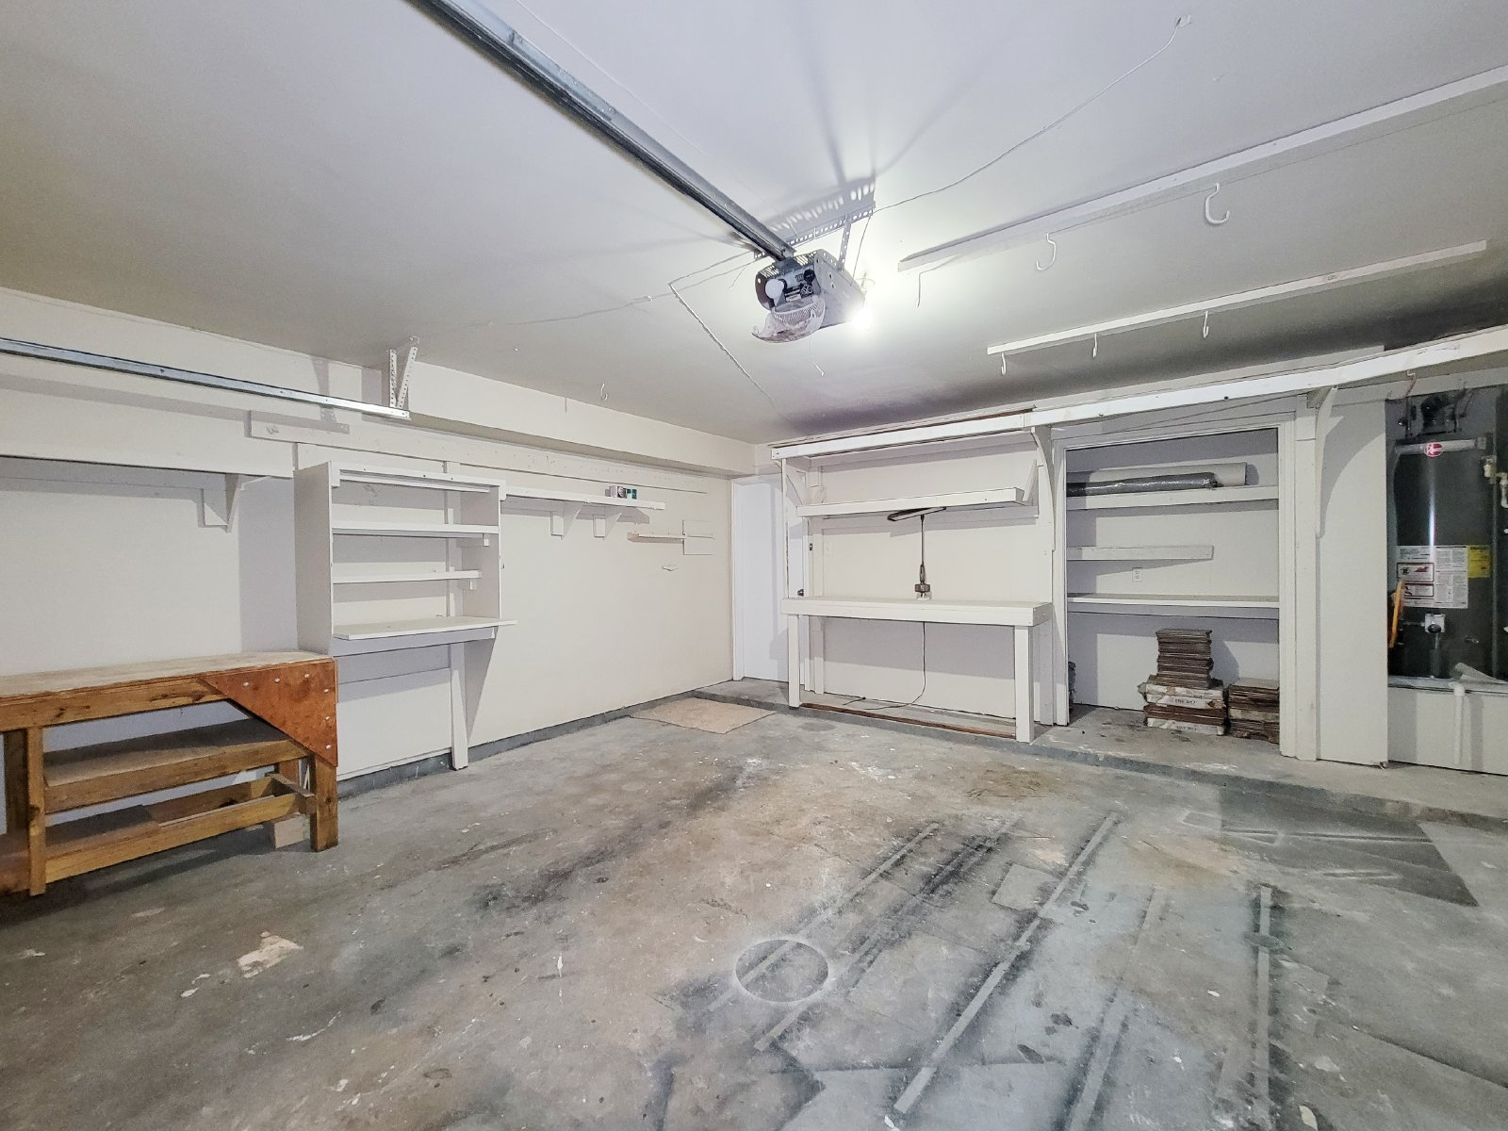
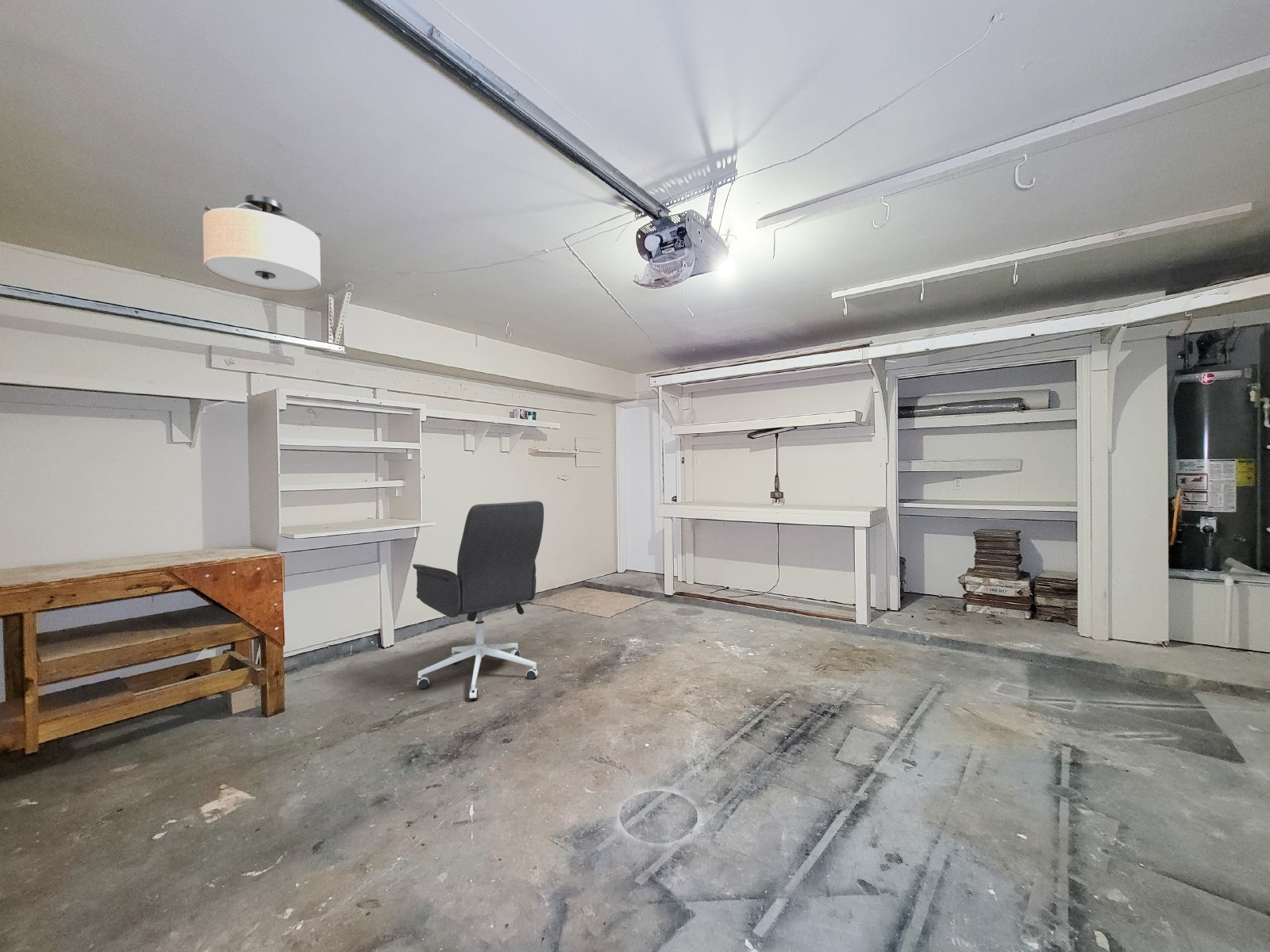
+ light fixture [202,194,321,294]
+ office chair [412,500,545,701]
